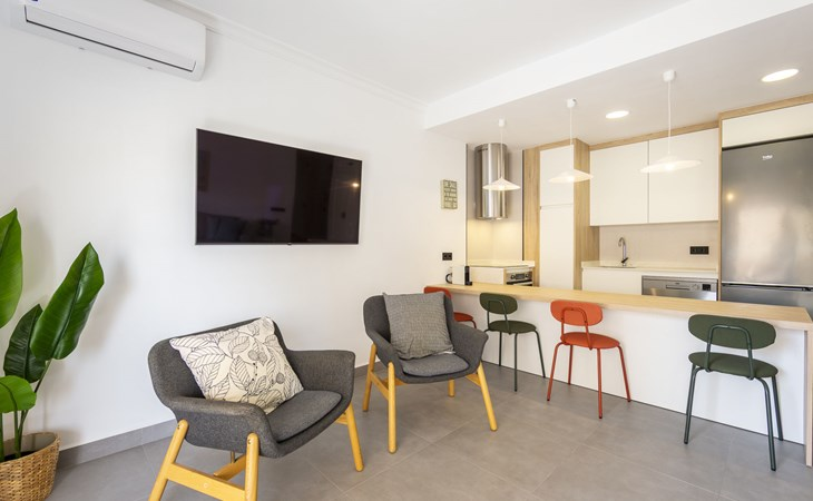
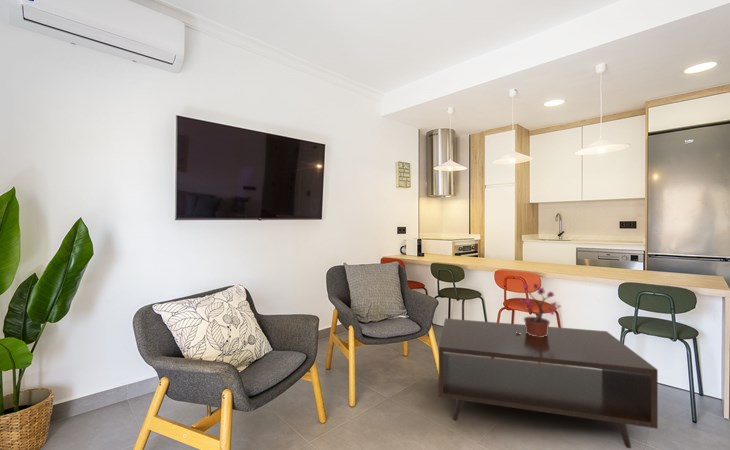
+ coffee table [438,317,659,449]
+ potted plant [516,282,562,337]
